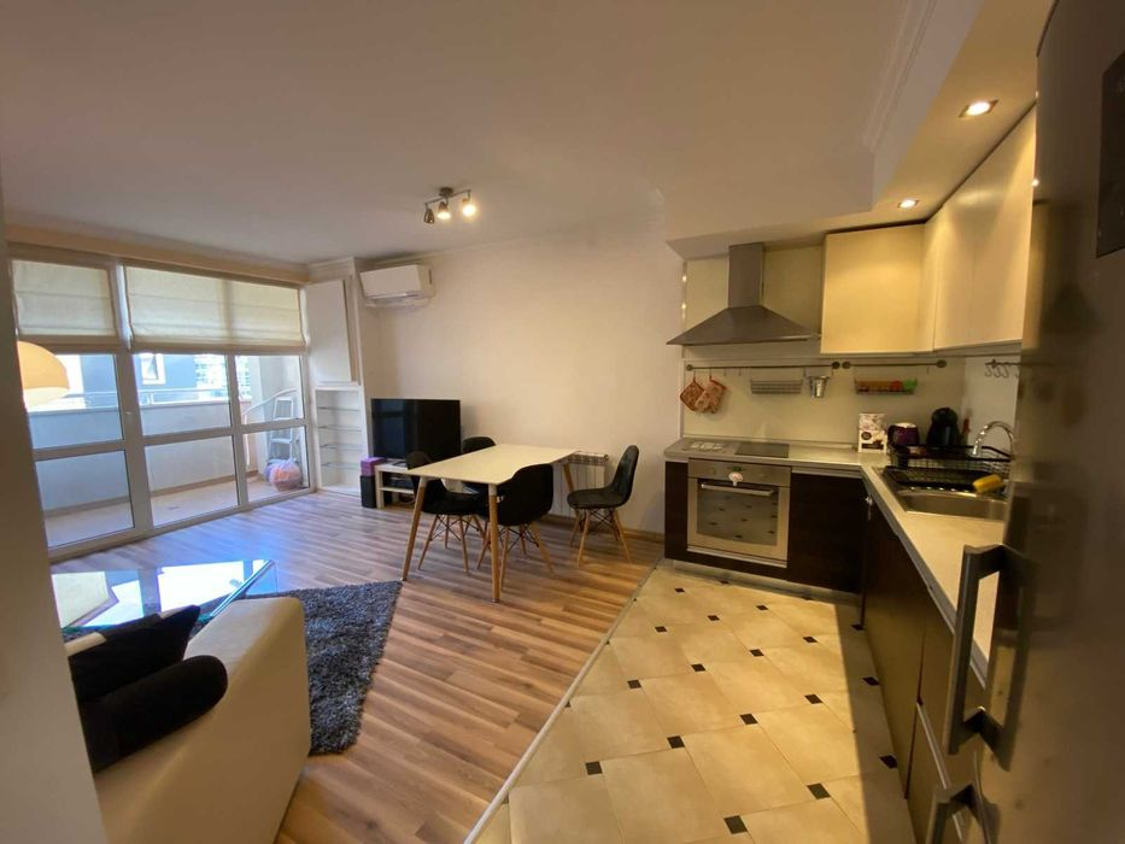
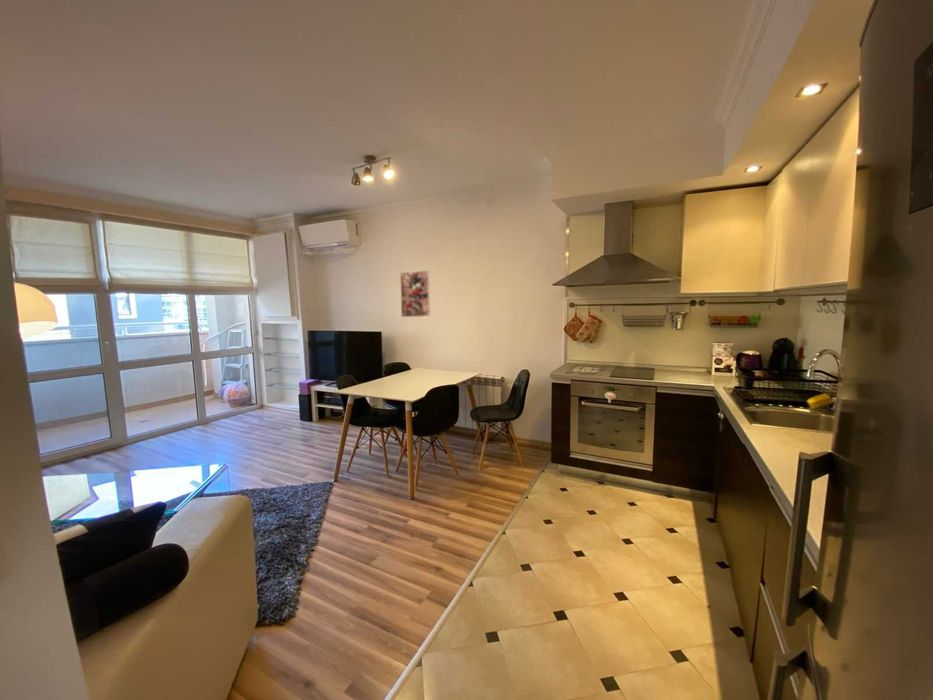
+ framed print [399,270,431,318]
